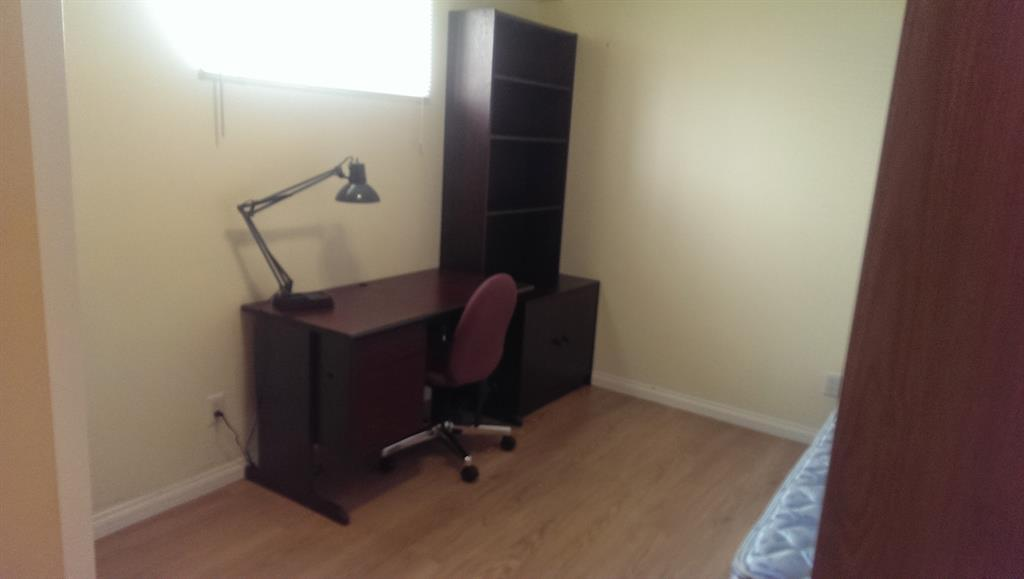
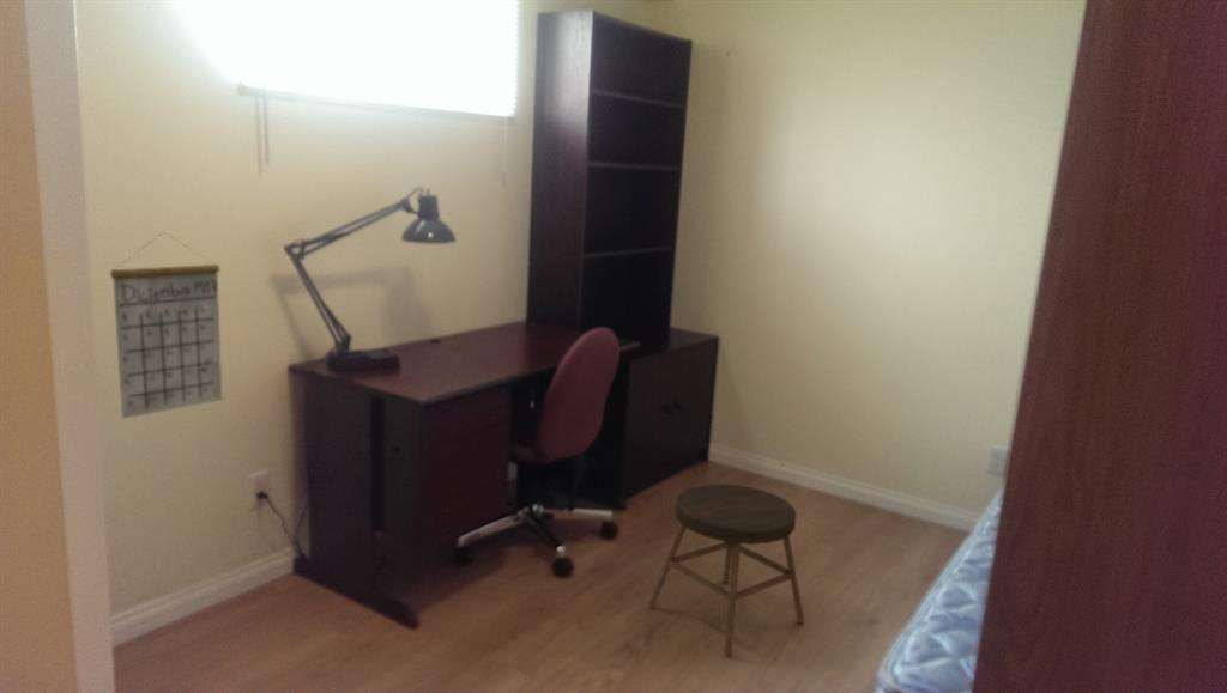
+ calendar [109,231,223,420]
+ stool [648,482,805,657]
